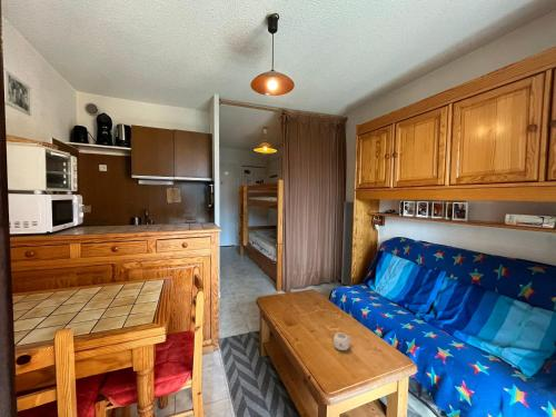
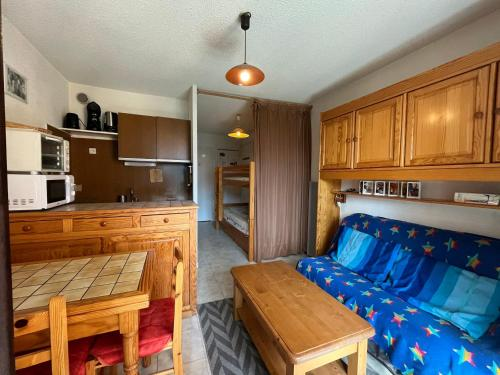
- mug [332,331,353,351]
